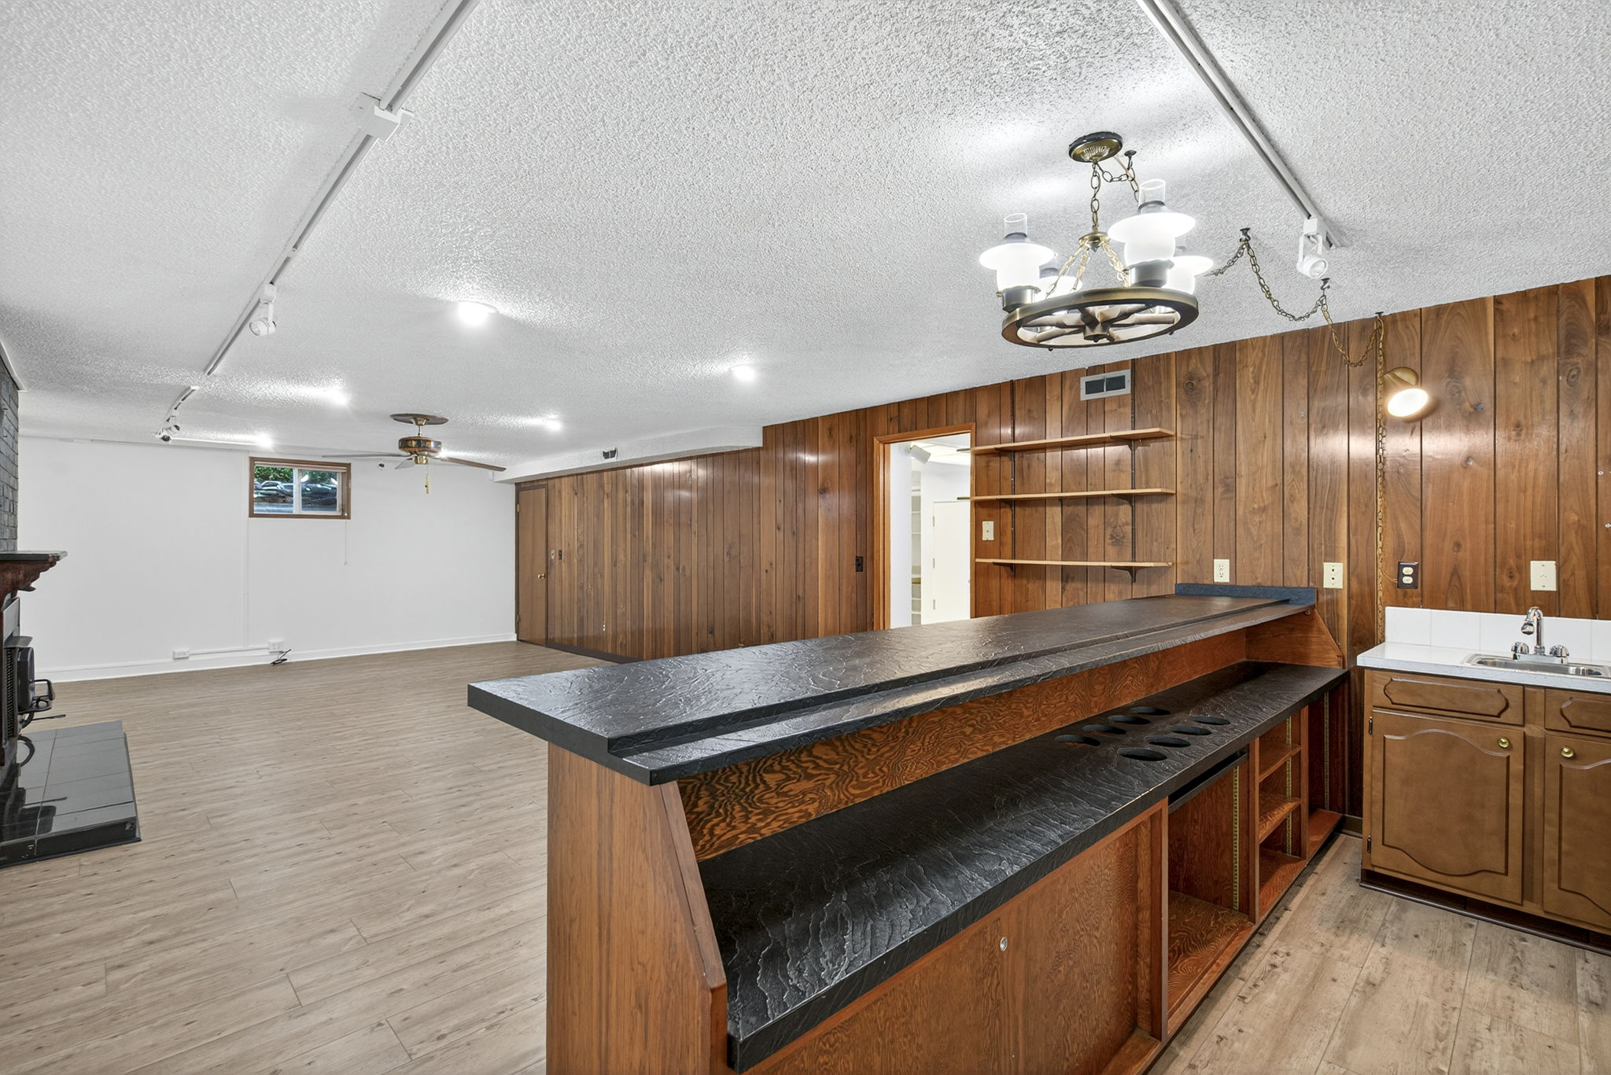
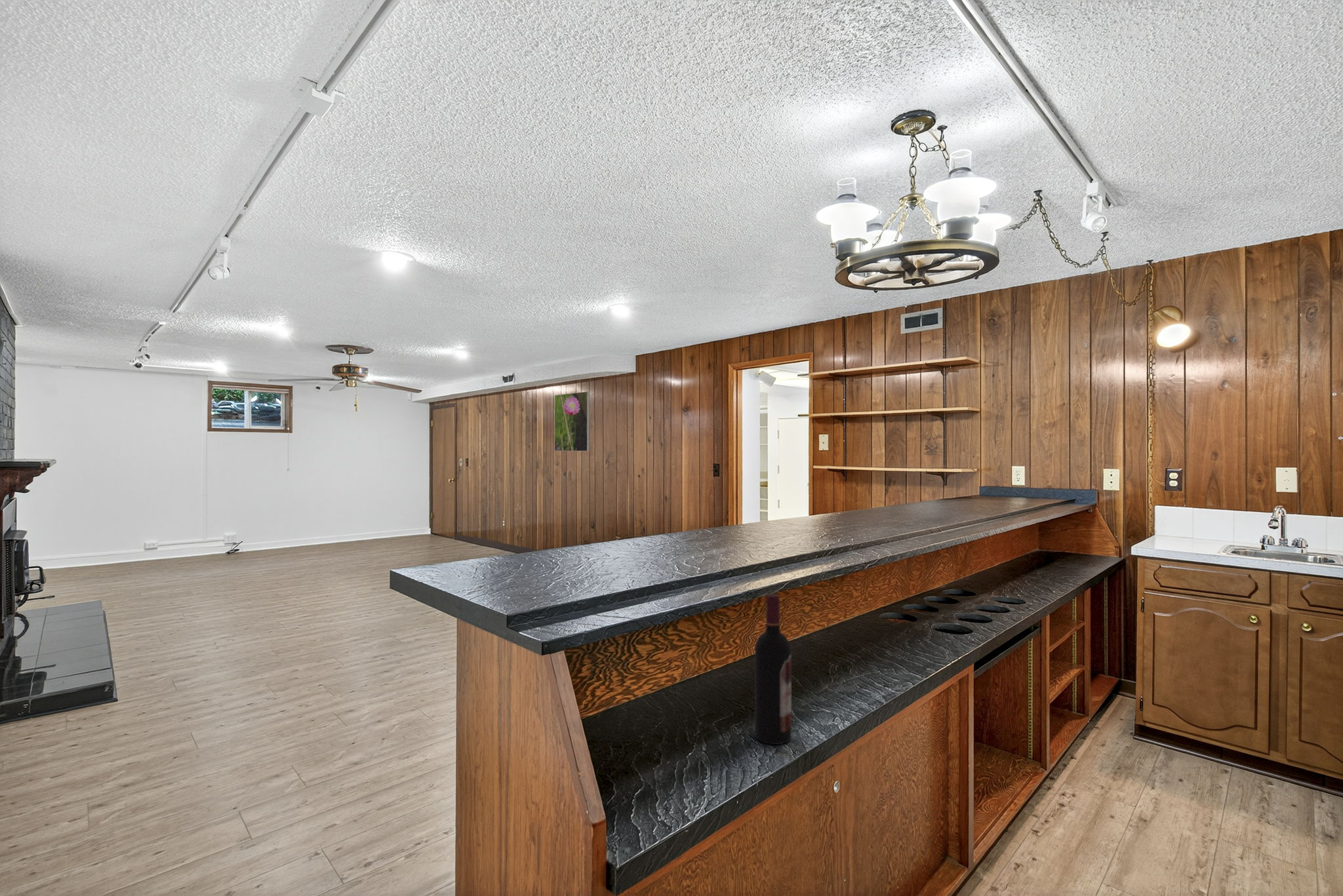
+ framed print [554,391,590,452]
+ wine bottle [754,594,792,745]
